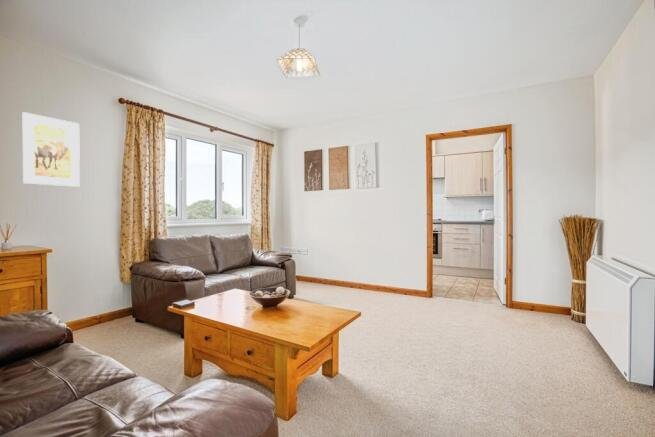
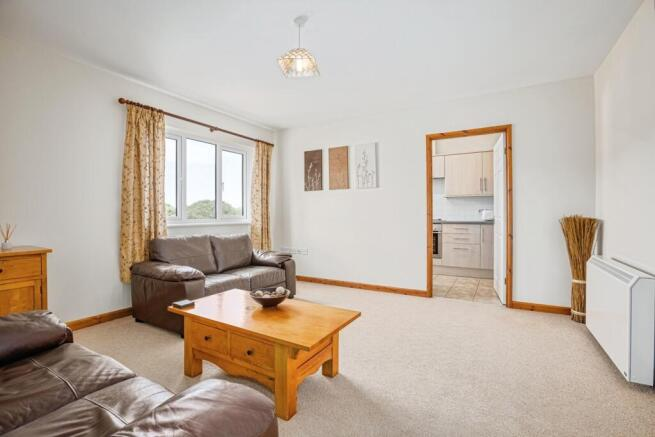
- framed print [22,111,81,188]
